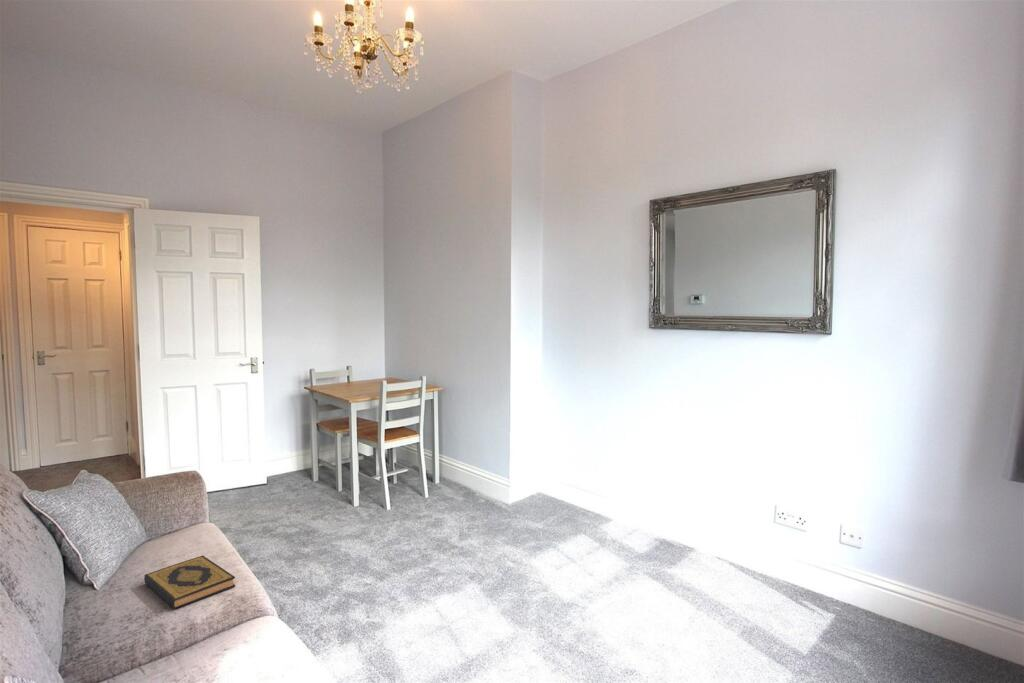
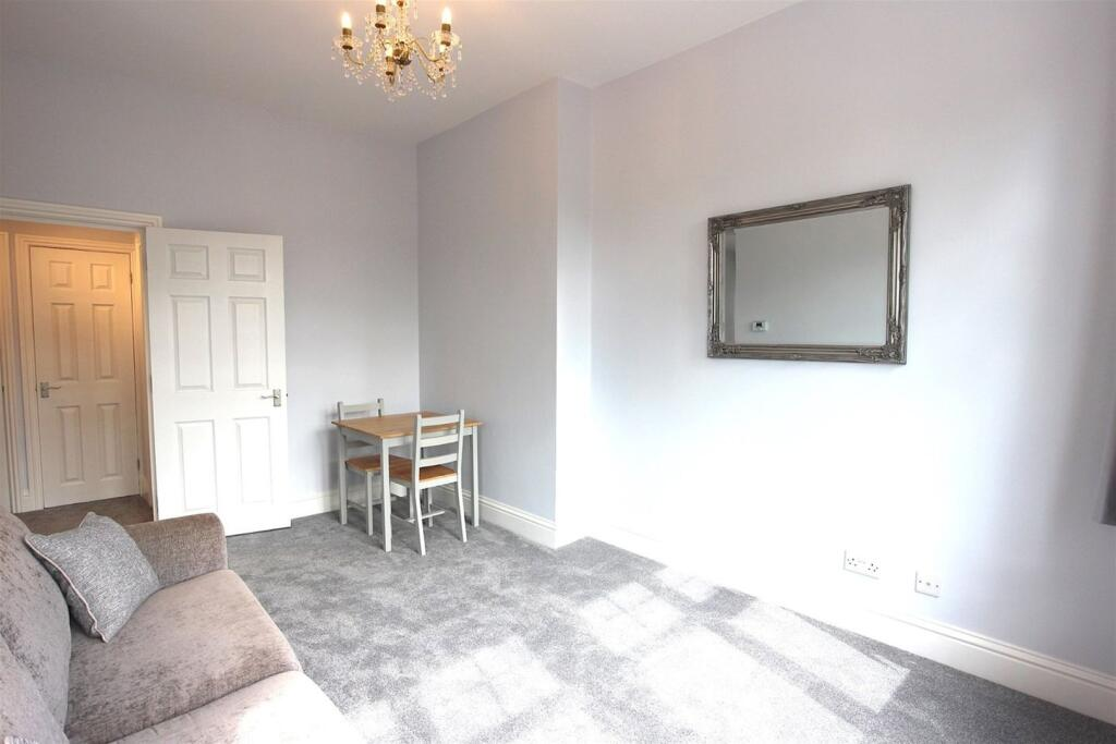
- hardback book [143,554,236,610]
